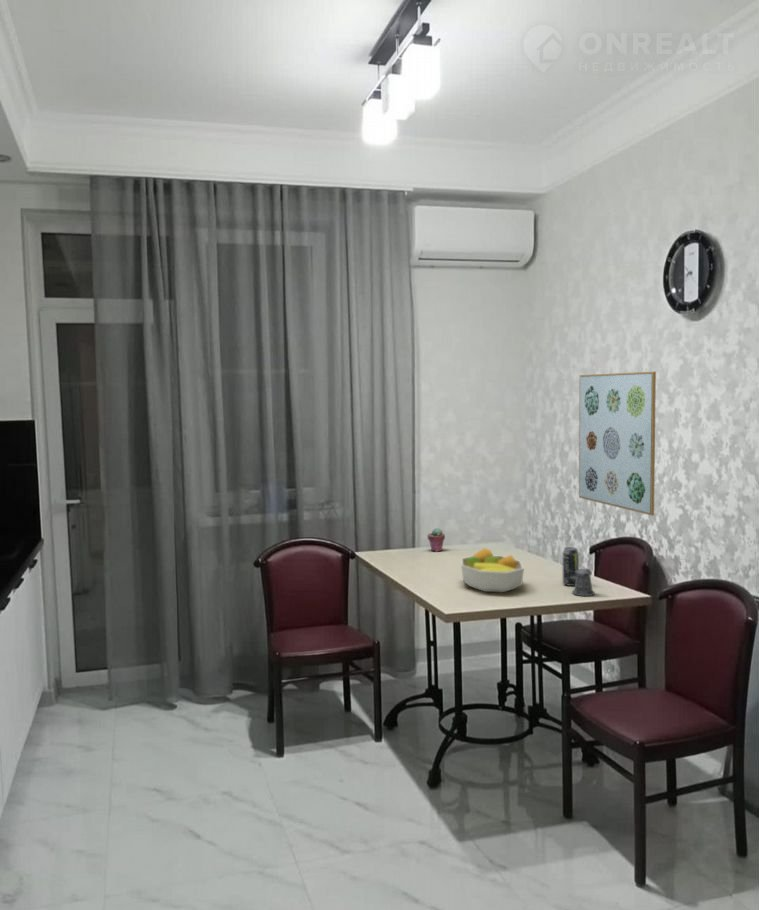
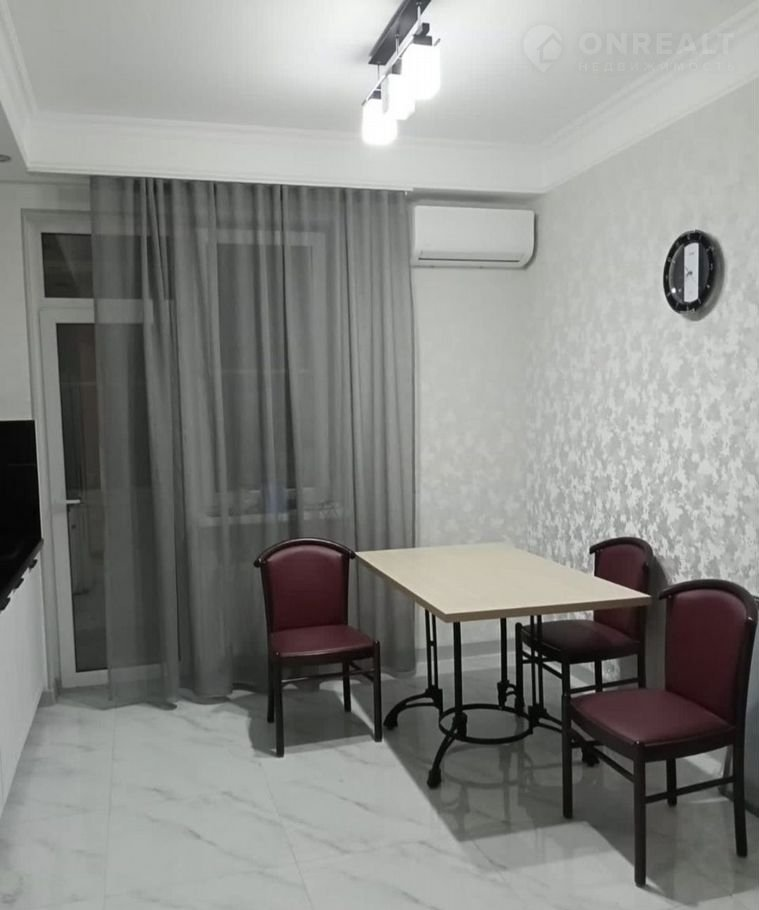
- potted succulent [427,527,446,553]
- pepper shaker [566,568,596,597]
- wall art [578,371,657,517]
- beverage can [562,546,580,587]
- fruit bowl [460,547,525,594]
